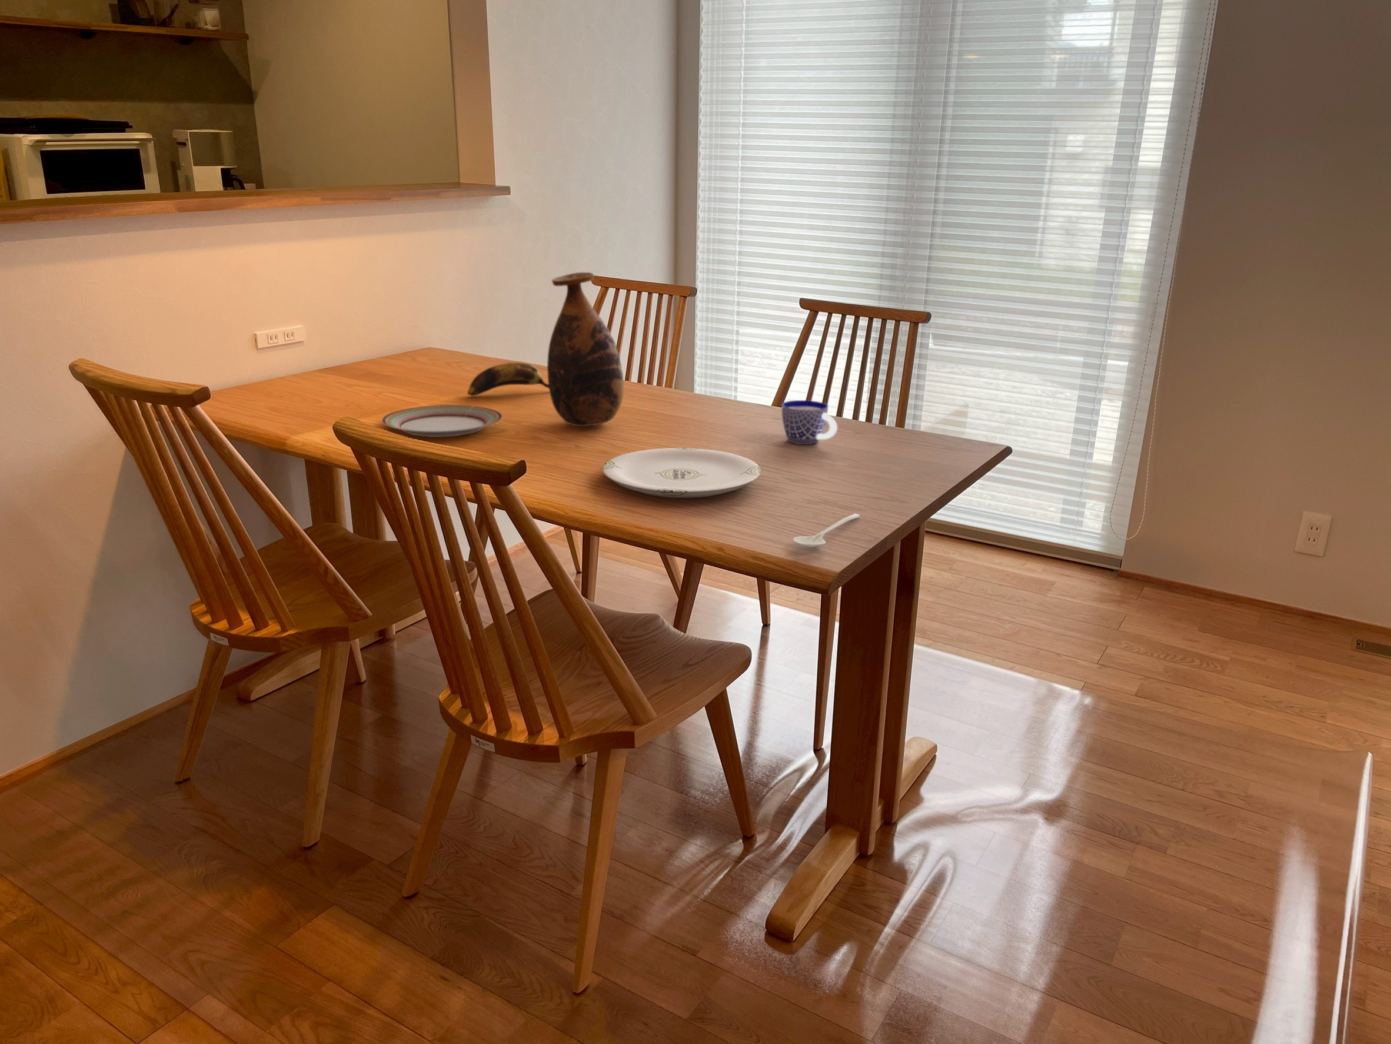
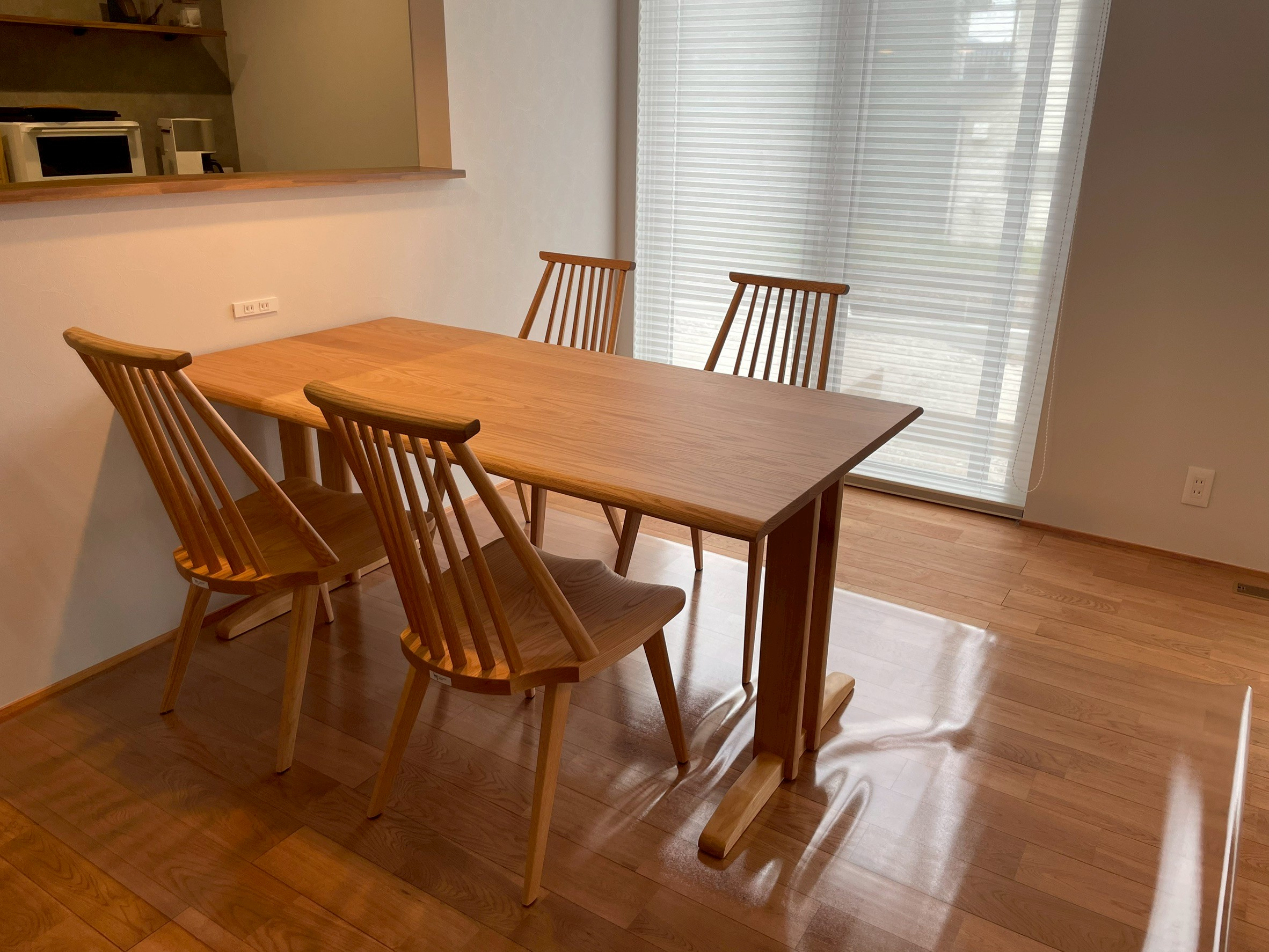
- stirrer [793,513,860,547]
- plate [380,405,503,438]
- banana [467,361,549,397]
- plate [602,447,762,499]
- cup [782,399,837,445]
- vase [547,272,625,427]
